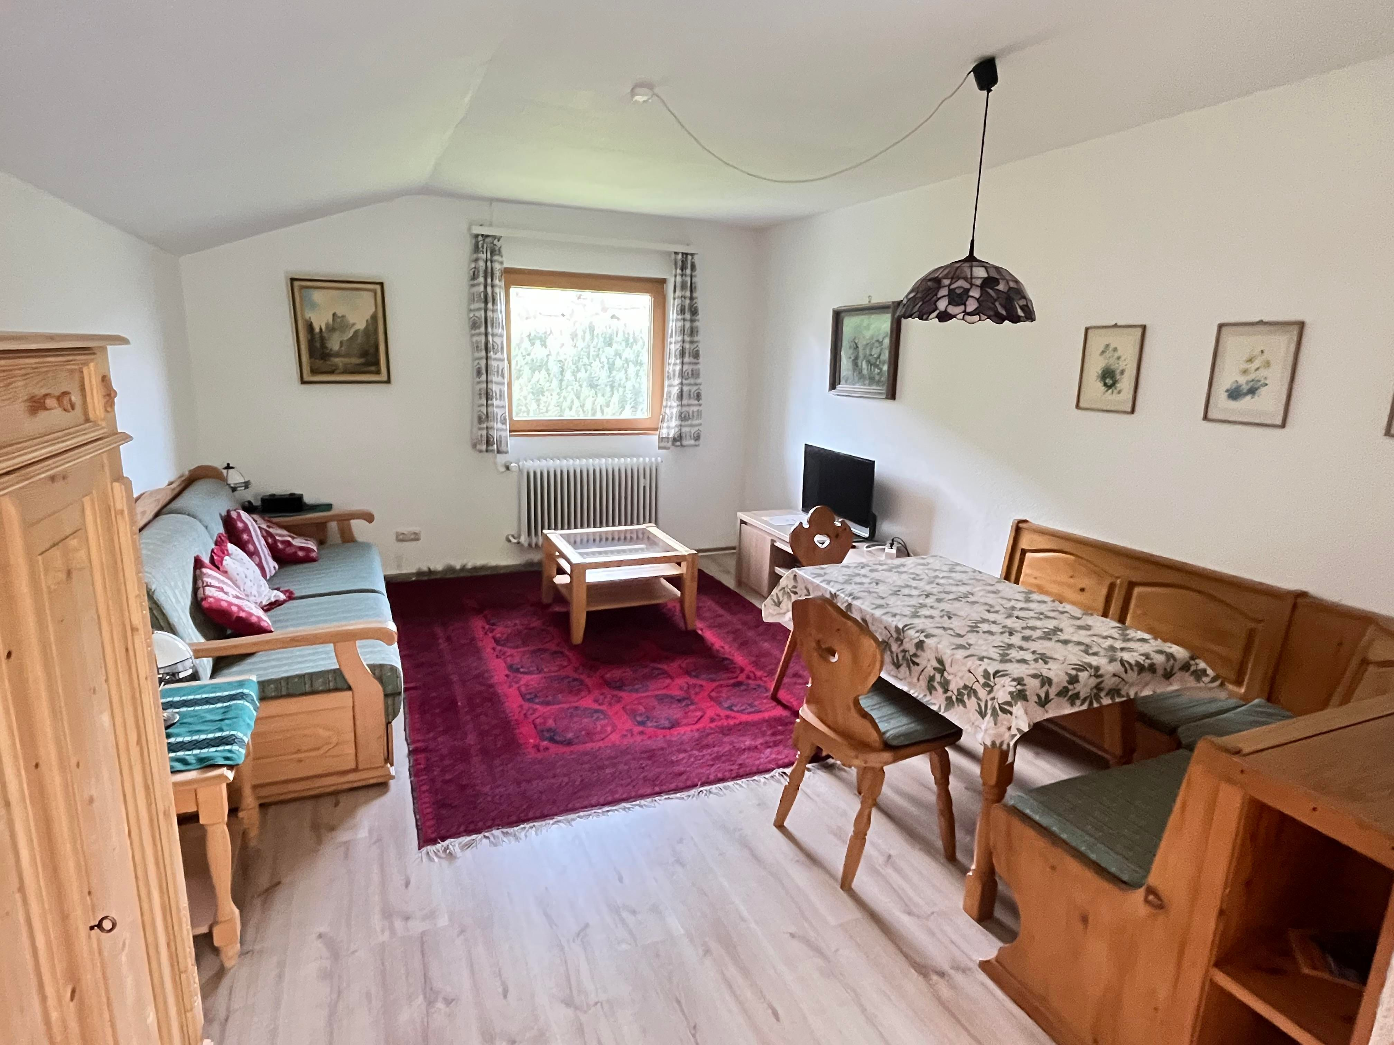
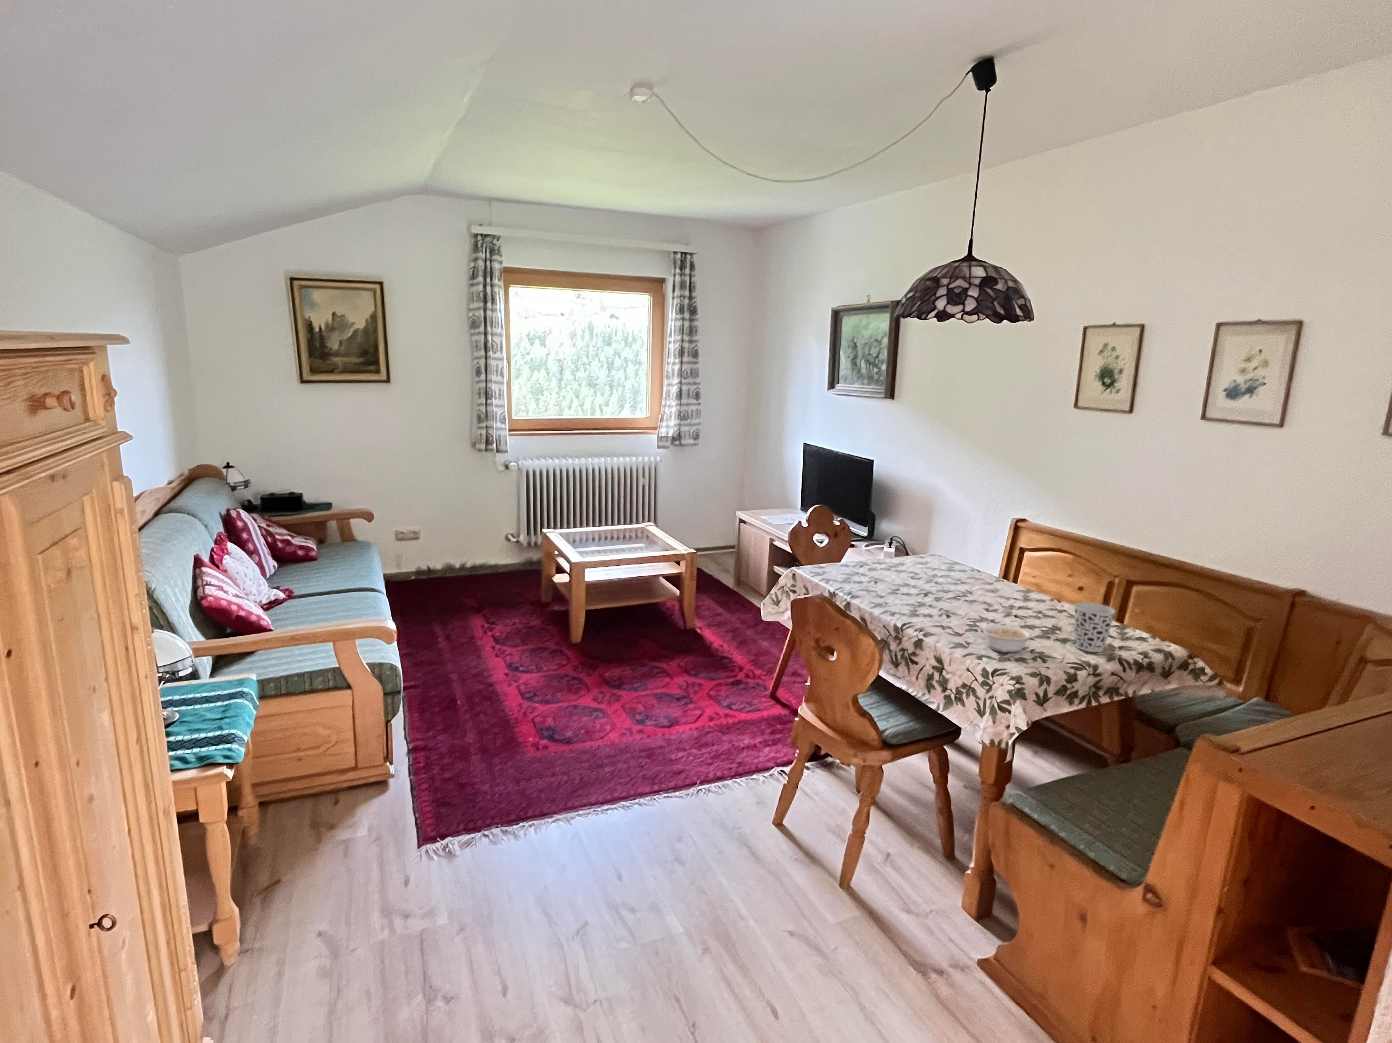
+ cup [1073,603,1116,653]
+ legume [972,623,1032,653]
